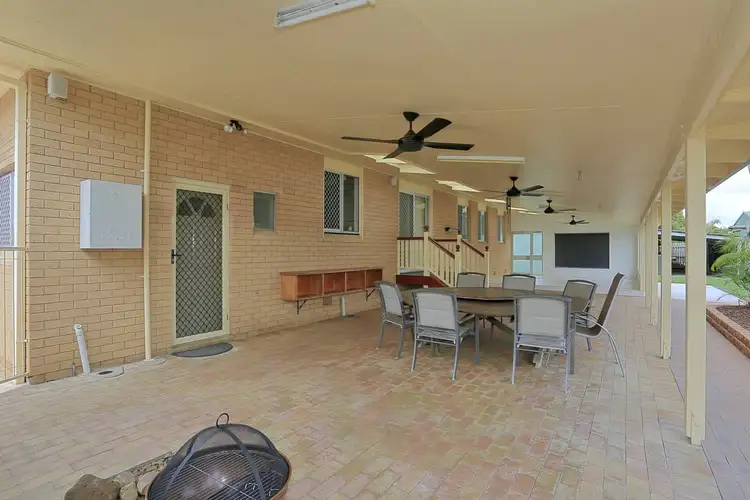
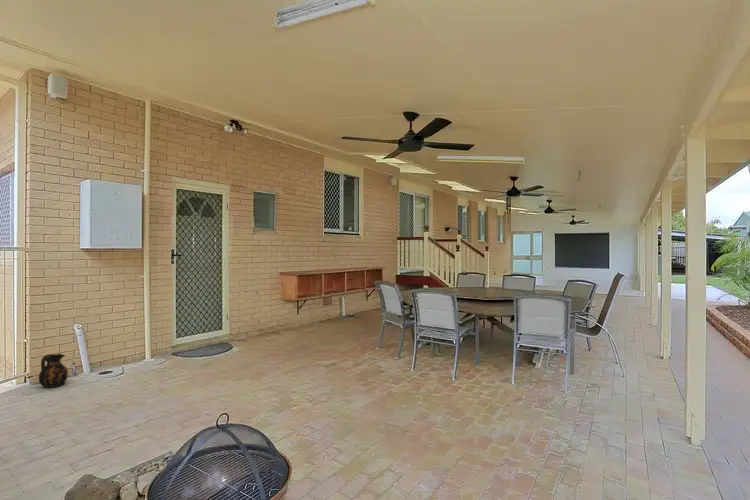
+ ceramic jug [38,353,69,389]
